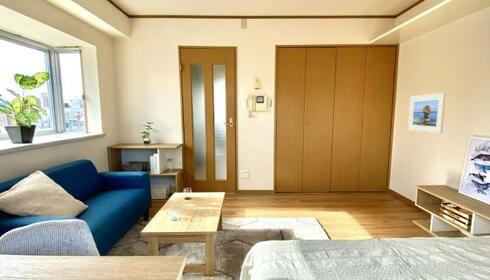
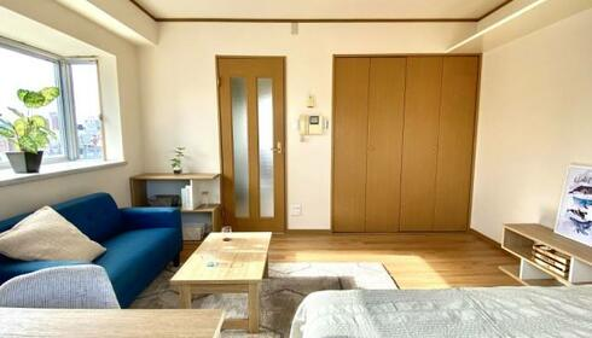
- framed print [407,92,447,134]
